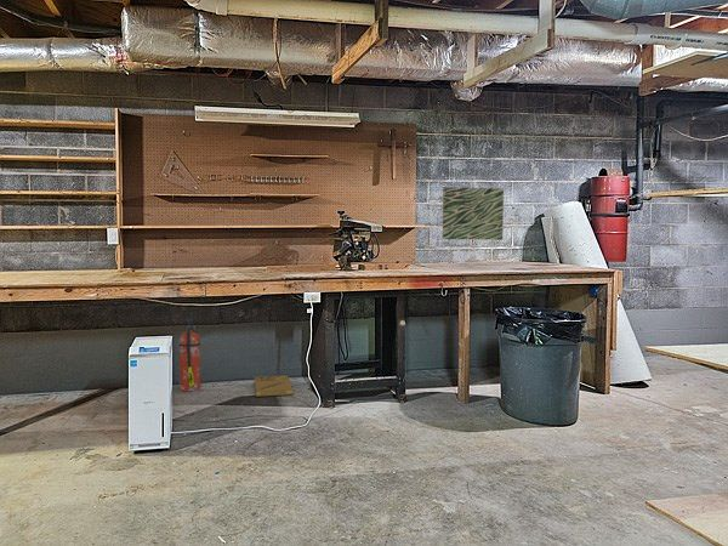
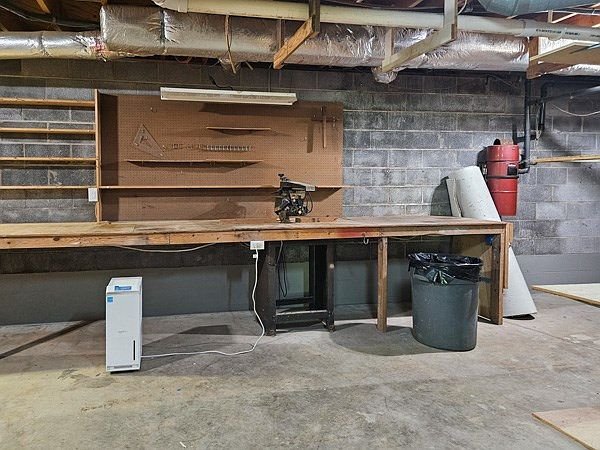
- cardboard box [254,374,294,398]
- wall art [442,186,505,241]
- fire extinguisher [178,315,201,392]
